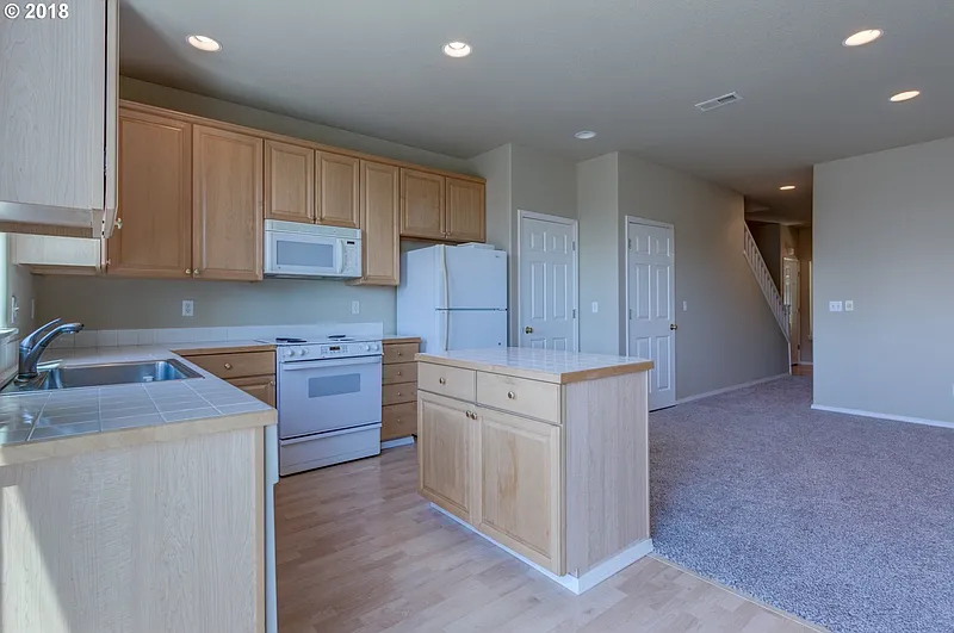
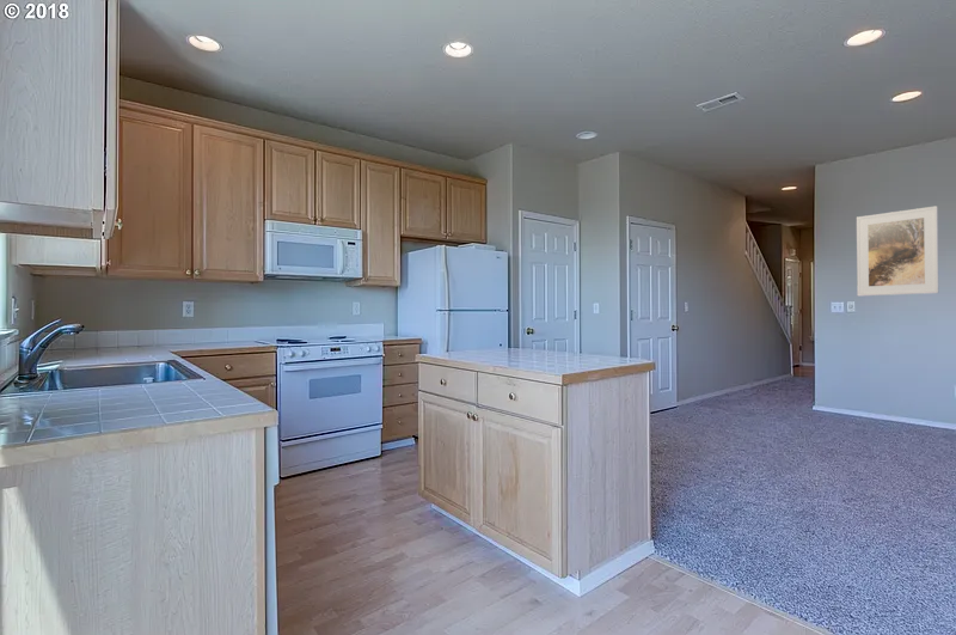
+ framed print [856,204,939,297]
